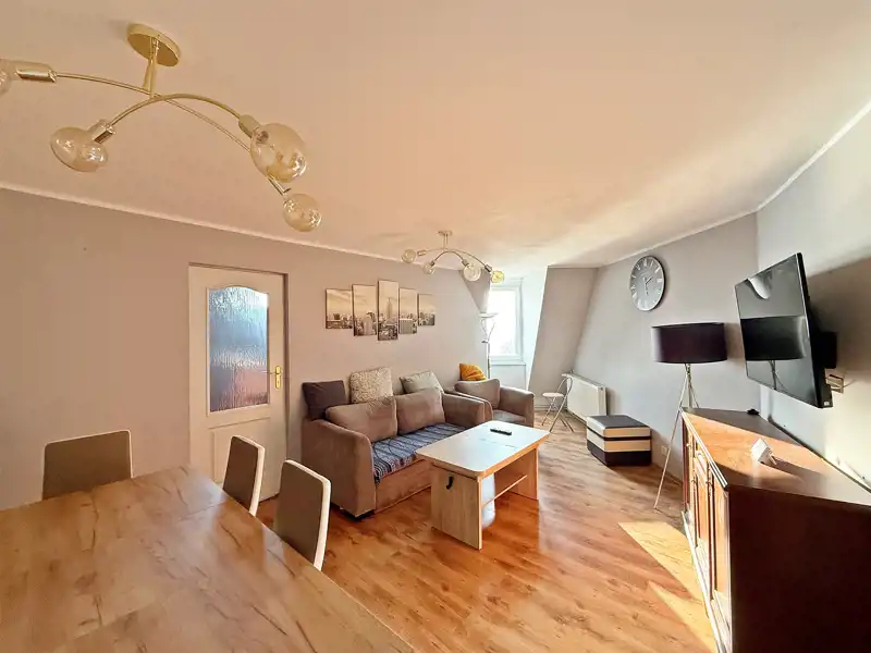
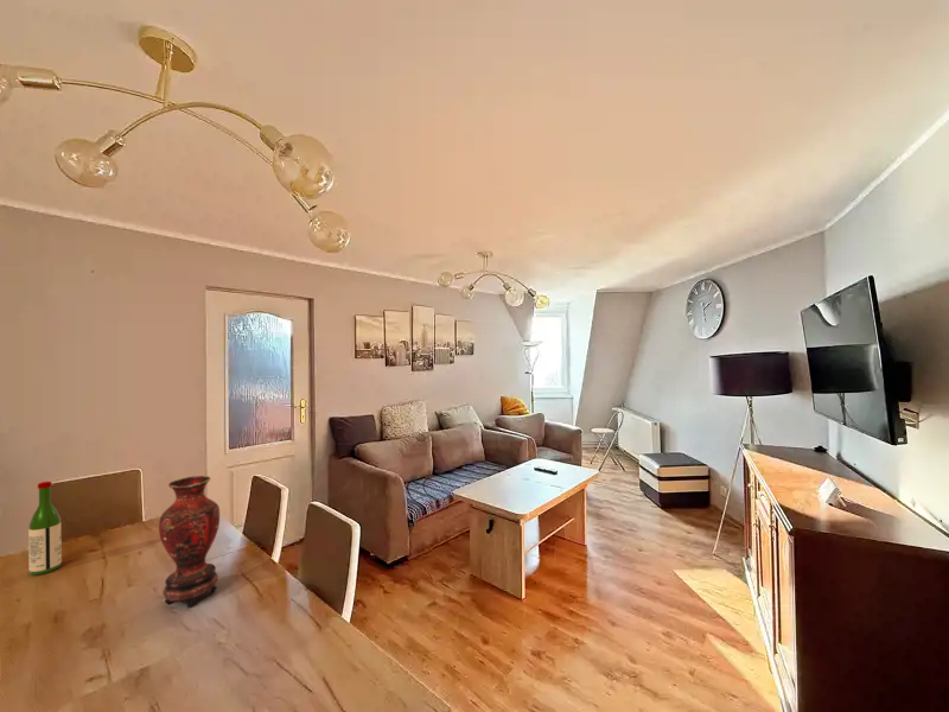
+ wine bottle [27,481,63,576]
+ vase [158,475,221,609]
